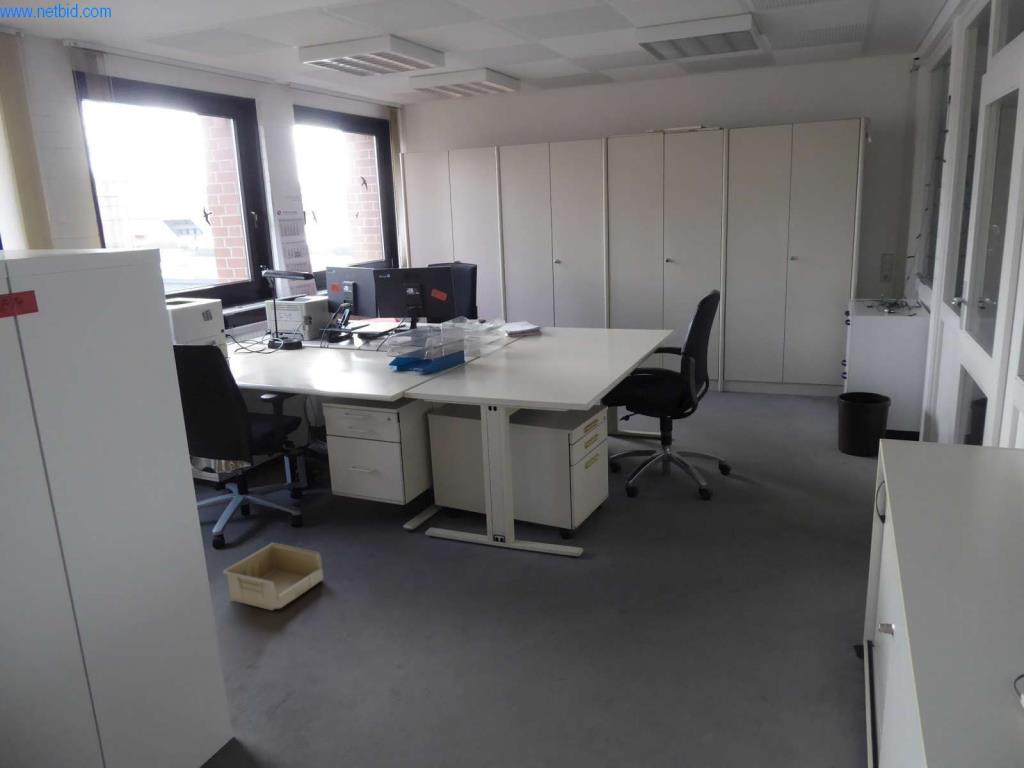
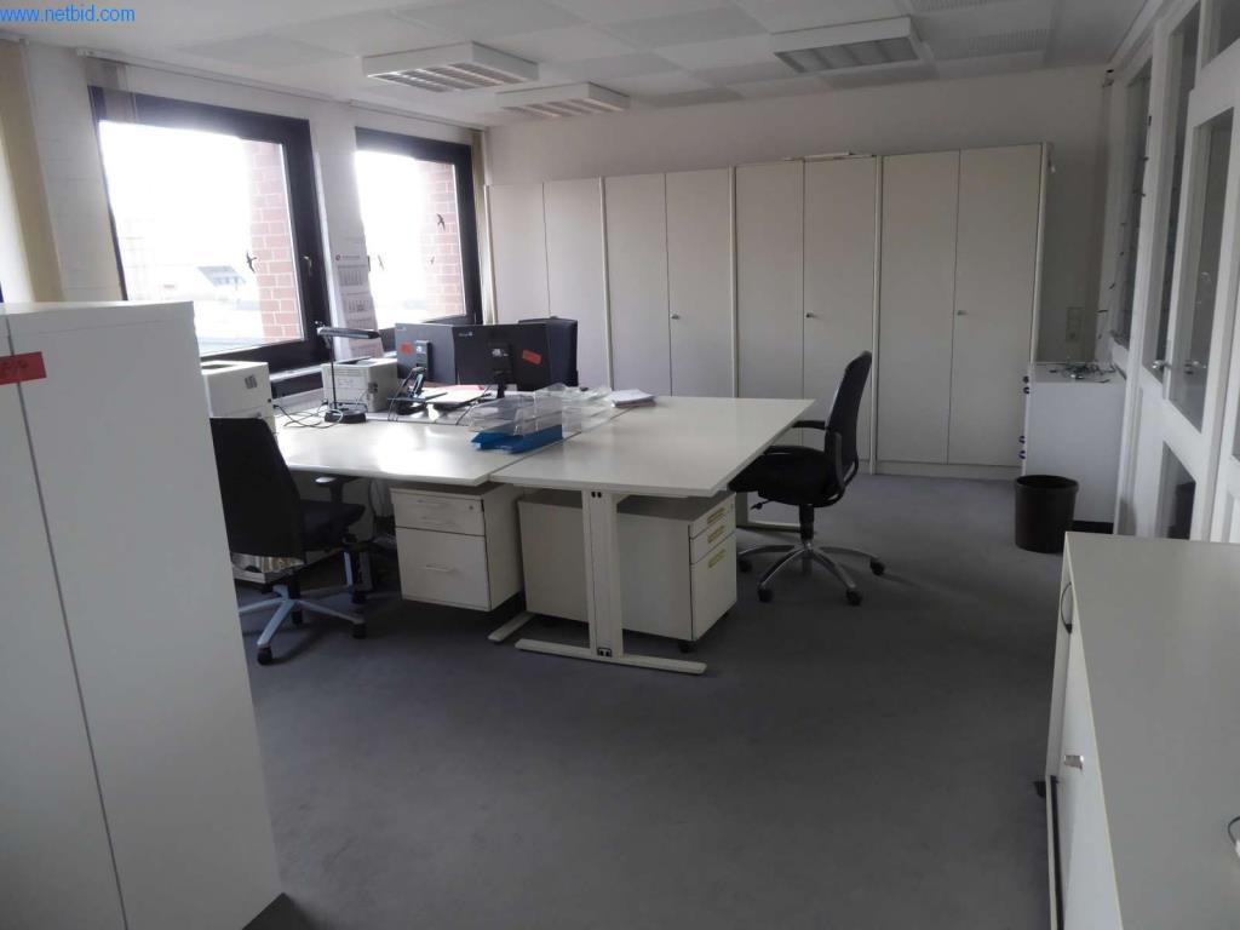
- storage bin [222,542,324,611]
